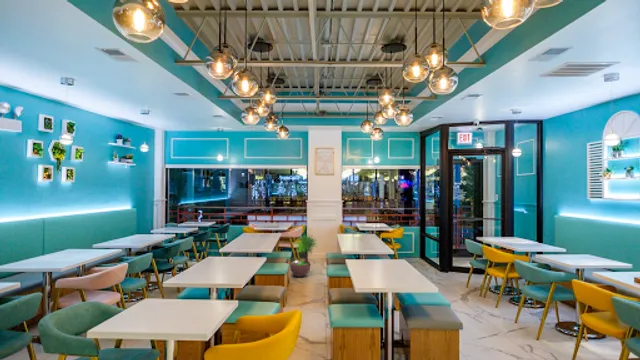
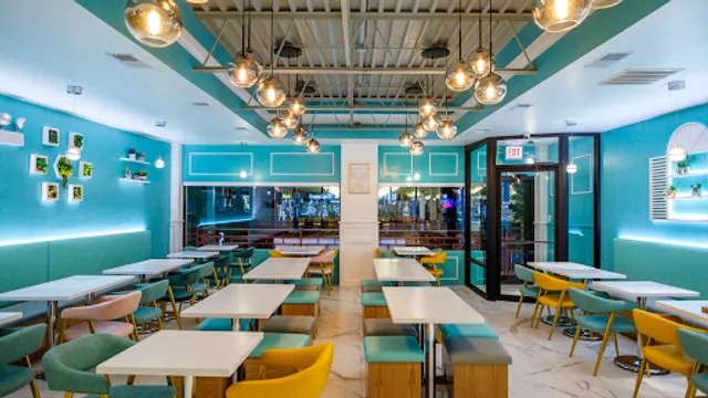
- potted tree [289,231,318,278]
